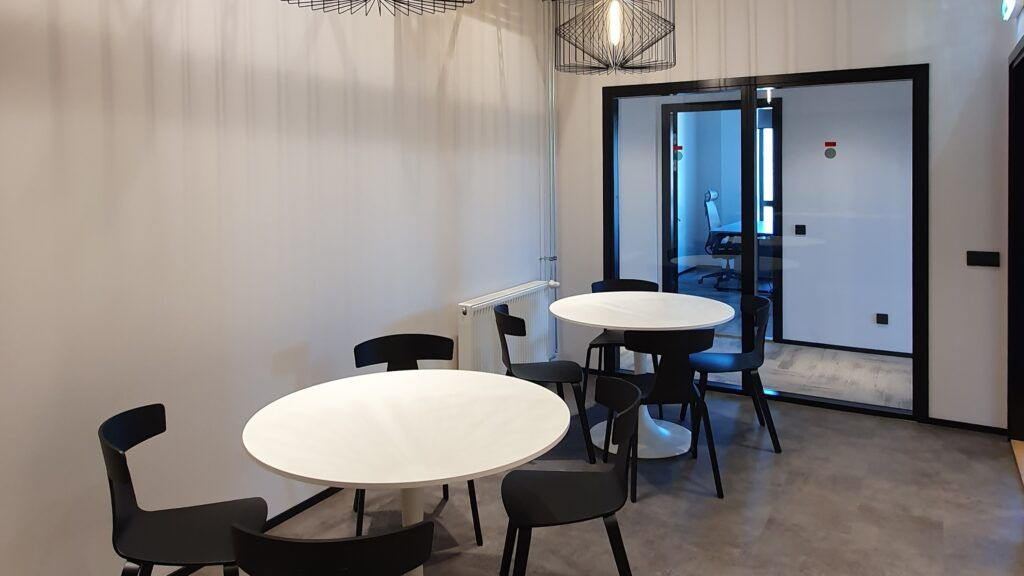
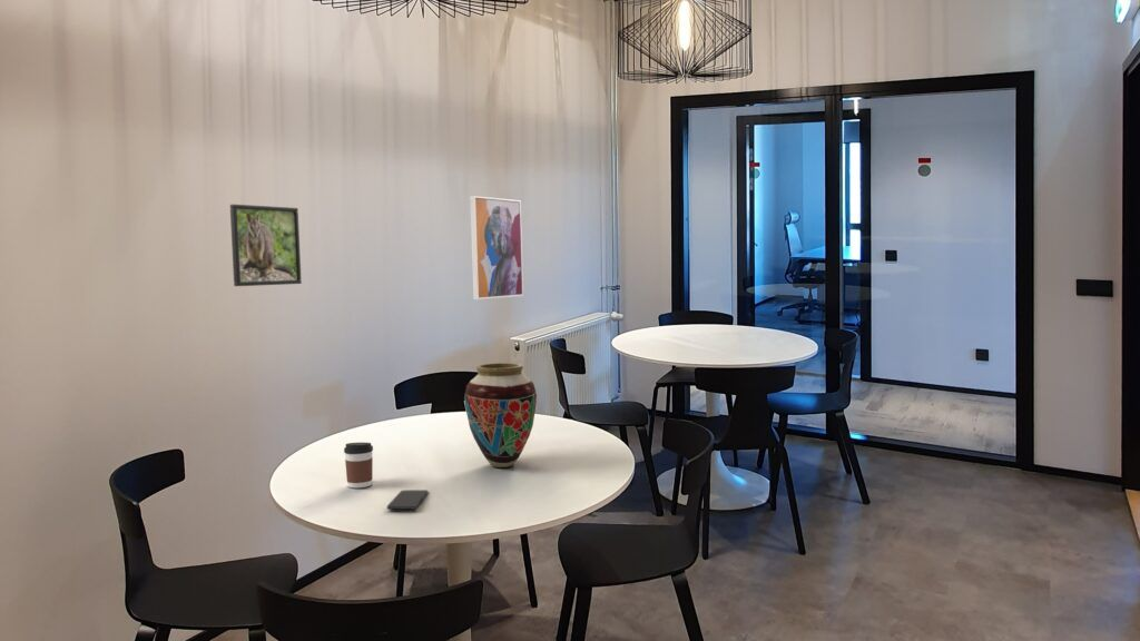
+ wall art [469,195,524,300]
+ vase [463,362,538,469]
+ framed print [229,204,303,287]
+ coffee cup [343,442,374,489]
+ smartphone [386,489,429,511]
